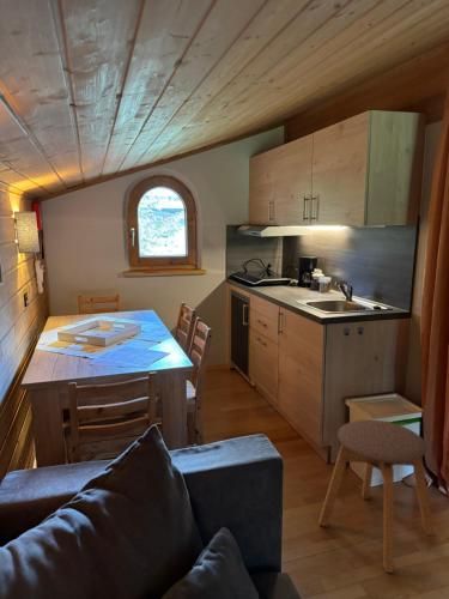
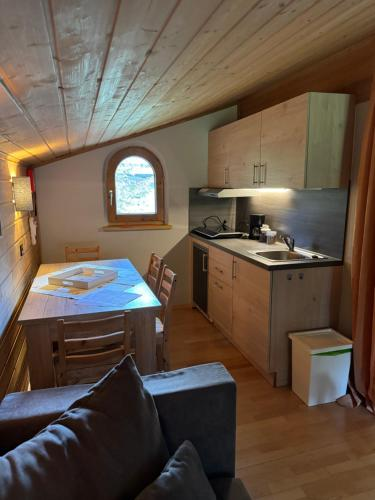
- stool [317,418,436,574]
